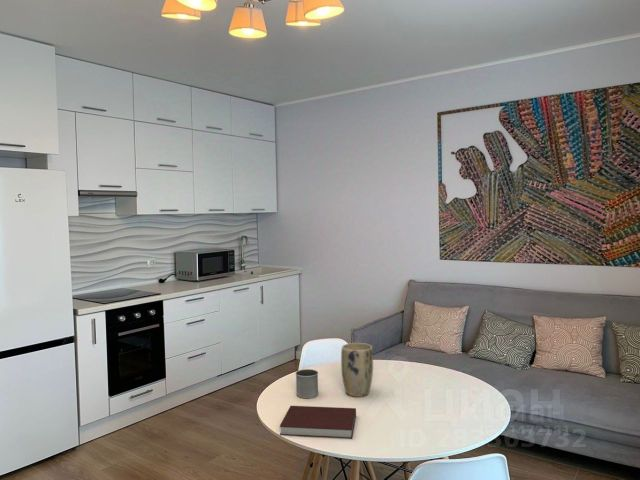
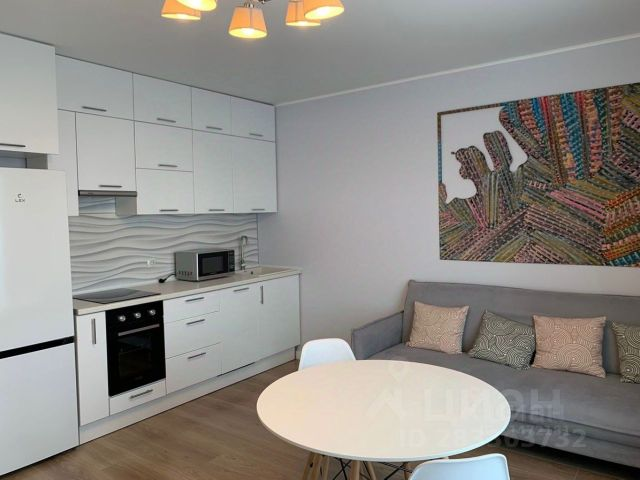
- mug [295,368,319,399]
- plant pot [340,342,374,398]
- notebook [279,405,357,440]
